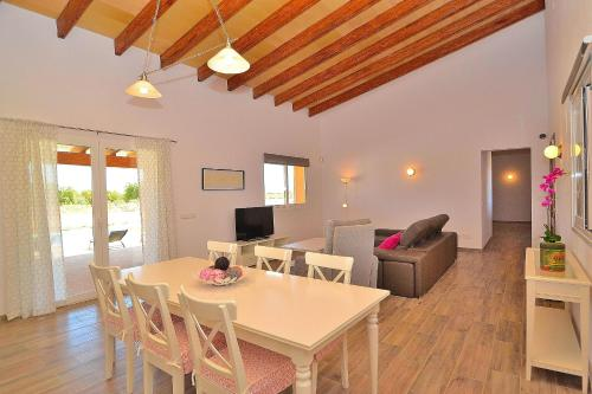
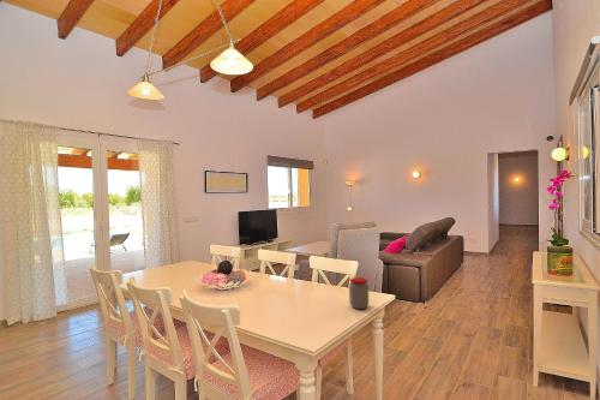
+ jar [348,276,370,310]
